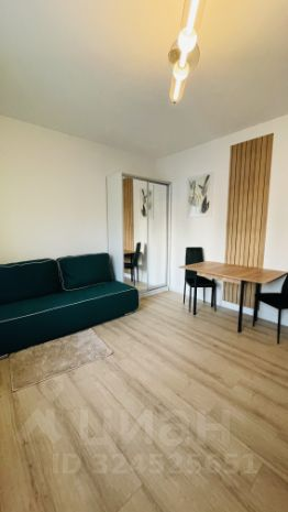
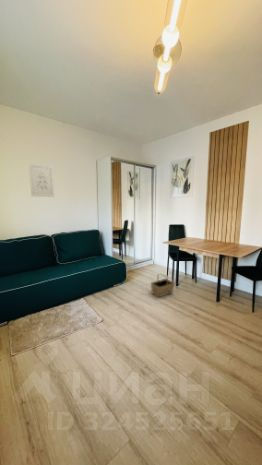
+ wall art [28,163,55,198]
+ basket [150,273,176,298]
